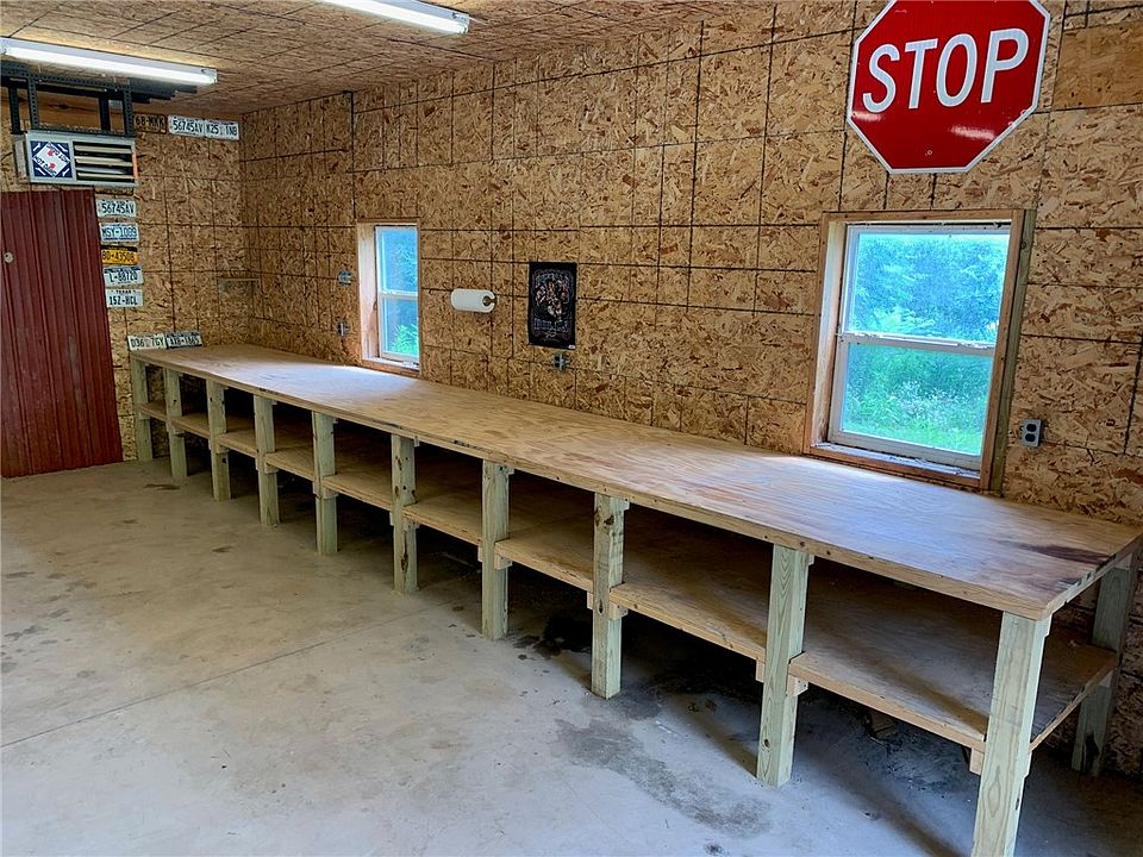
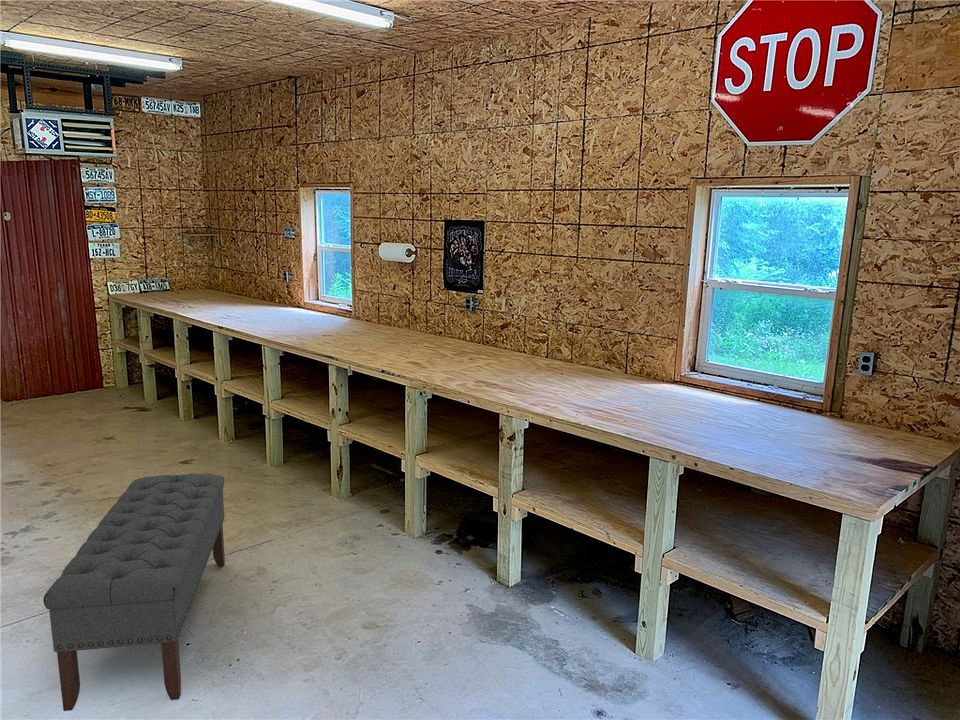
+ bench [42,473,226,712]
